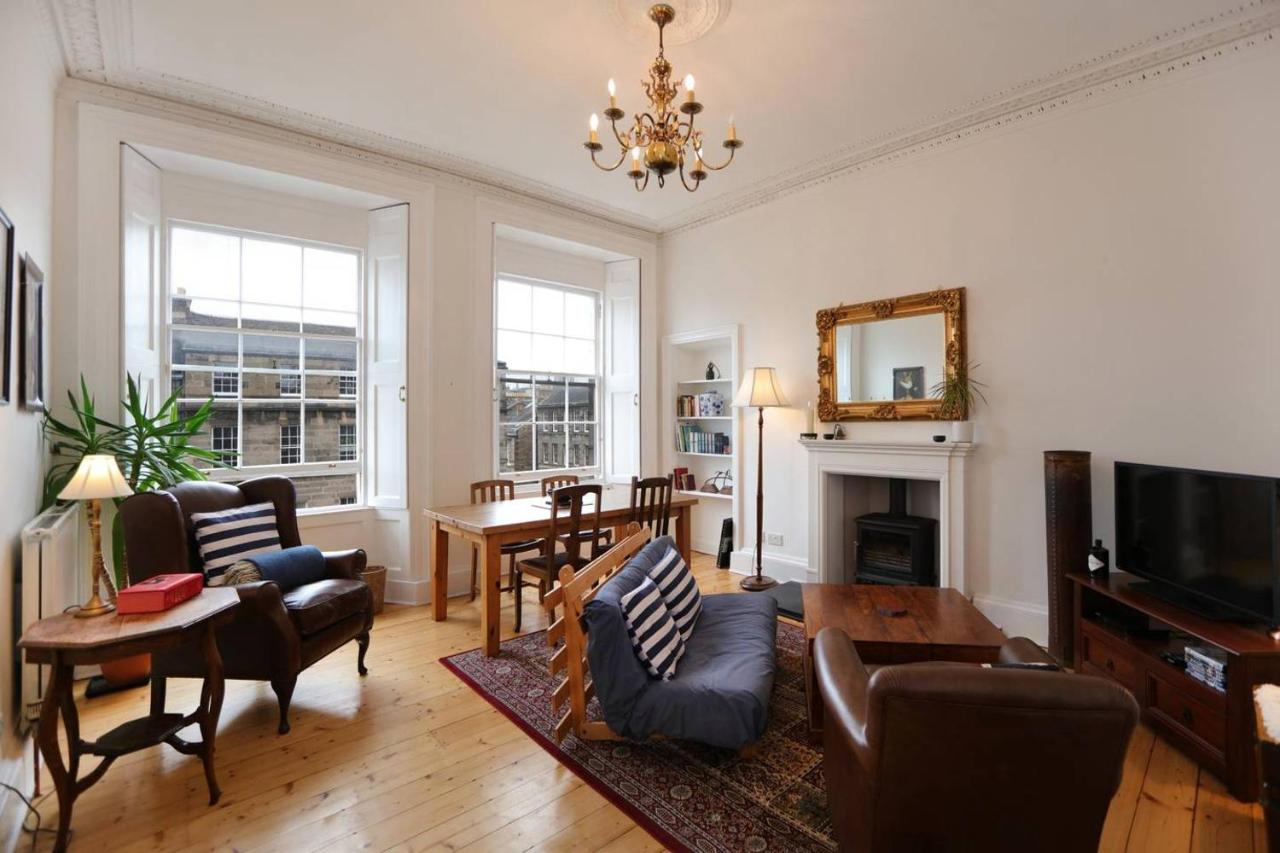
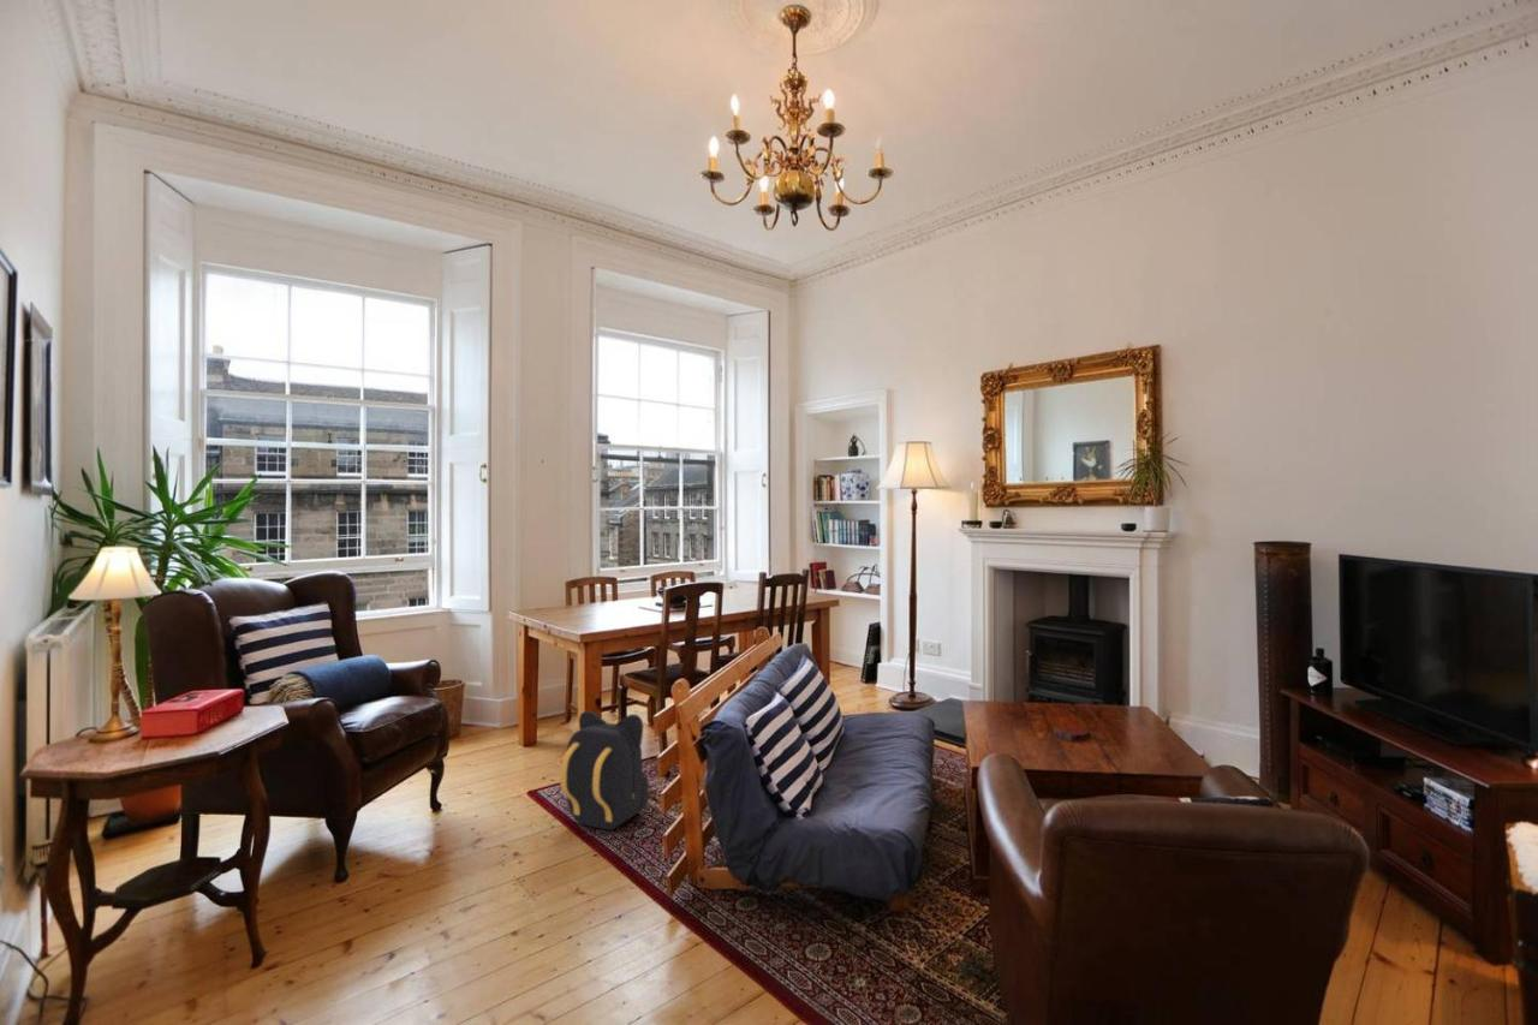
+ backpack [559,710,650,832]
